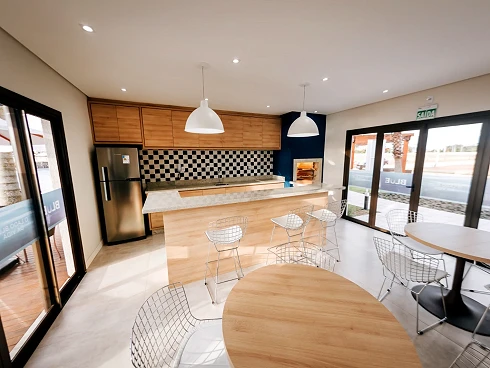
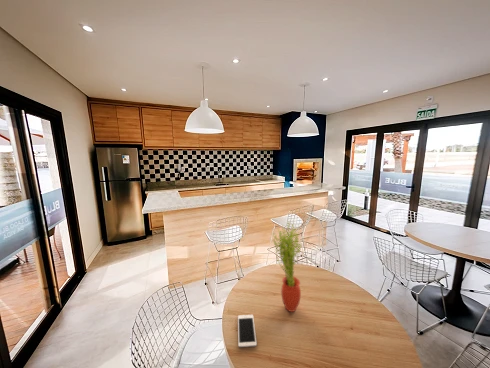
+ potted plant [271,221,303,313]
+ cell phone [237,314,258,348]
